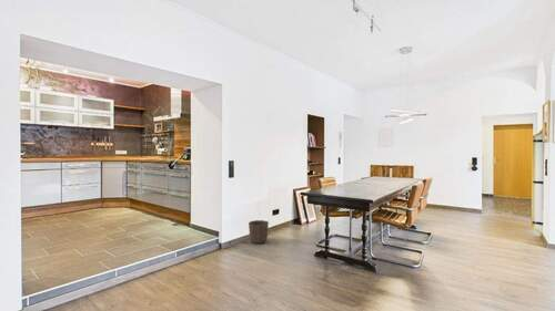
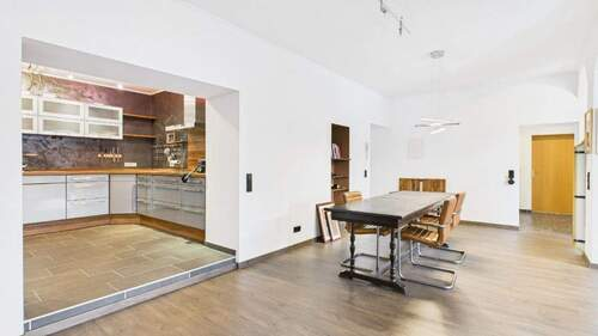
- waste basket [248,219,270,245]
